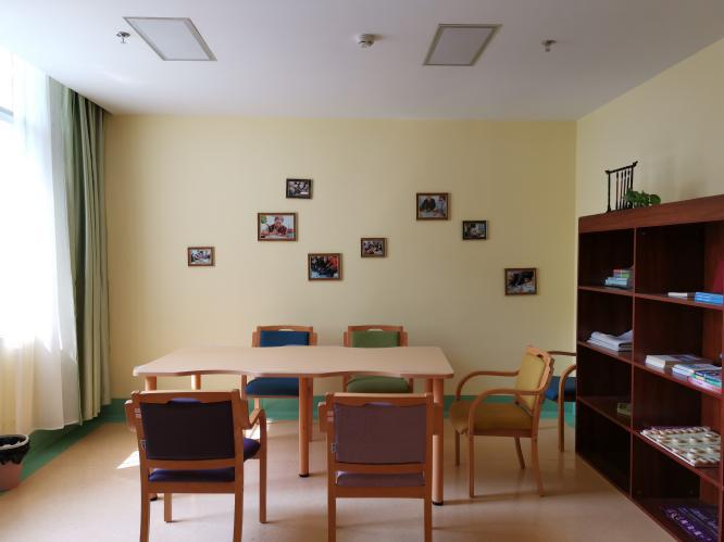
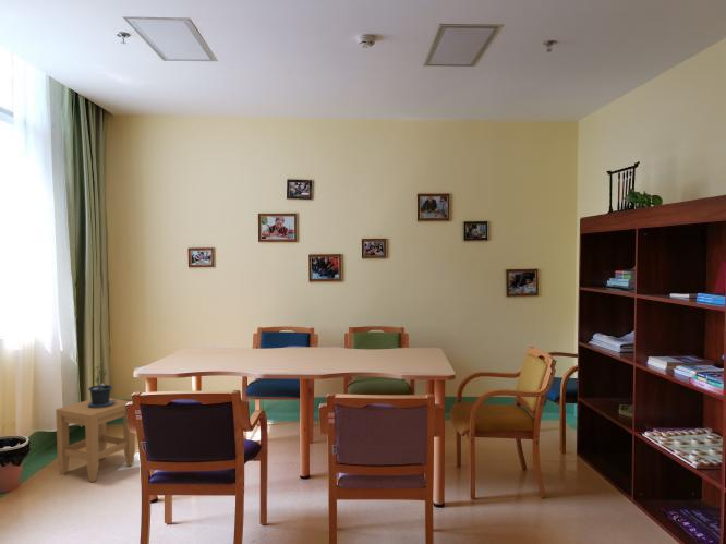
+ potted plant [87,361,114,408]
+ stool [55,397,136,483]
